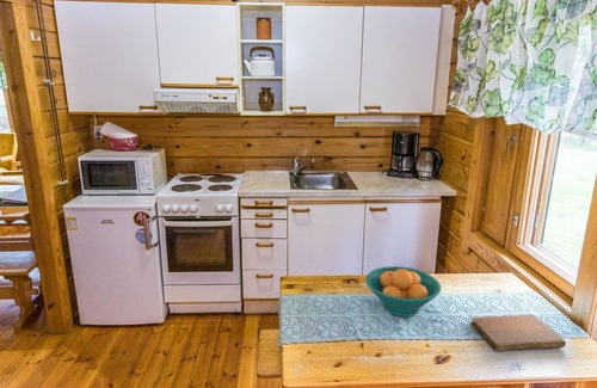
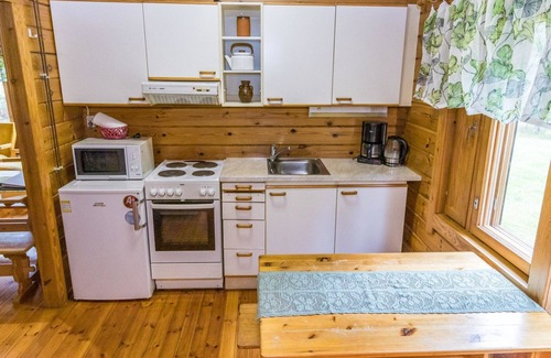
- fruit bowl [364,265,442,318]
- notebook [469,314,567,352]
